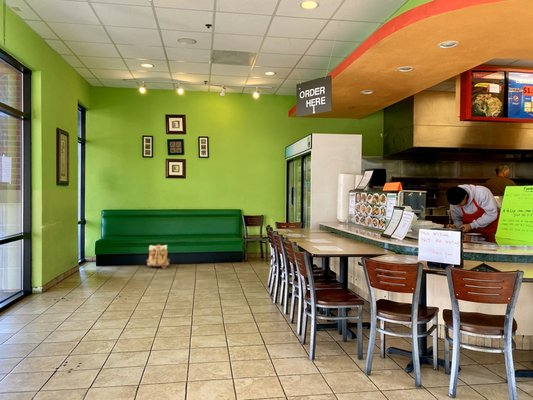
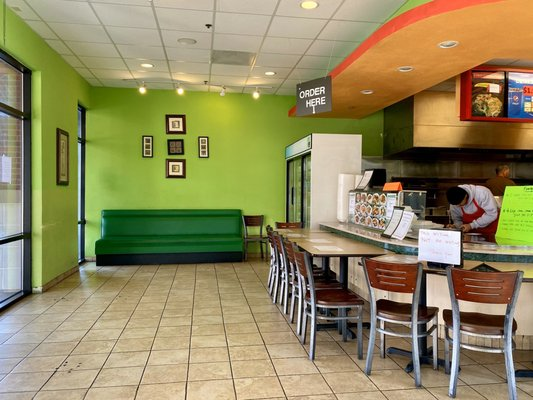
- backpack [145,244,171,269]
